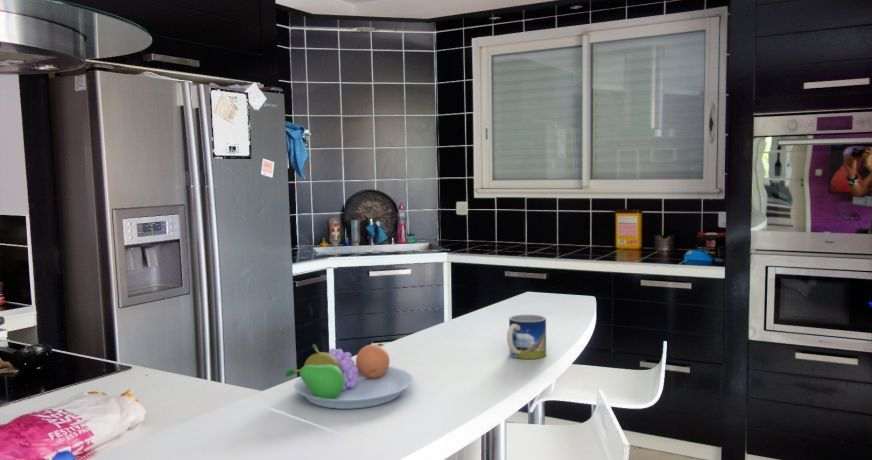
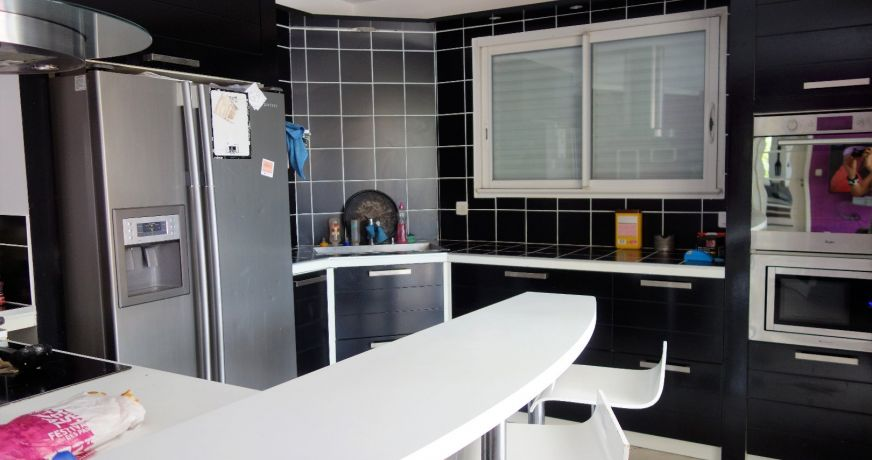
- mug [506,314,547,360]
- fruit bowl [284,342,414,410]
